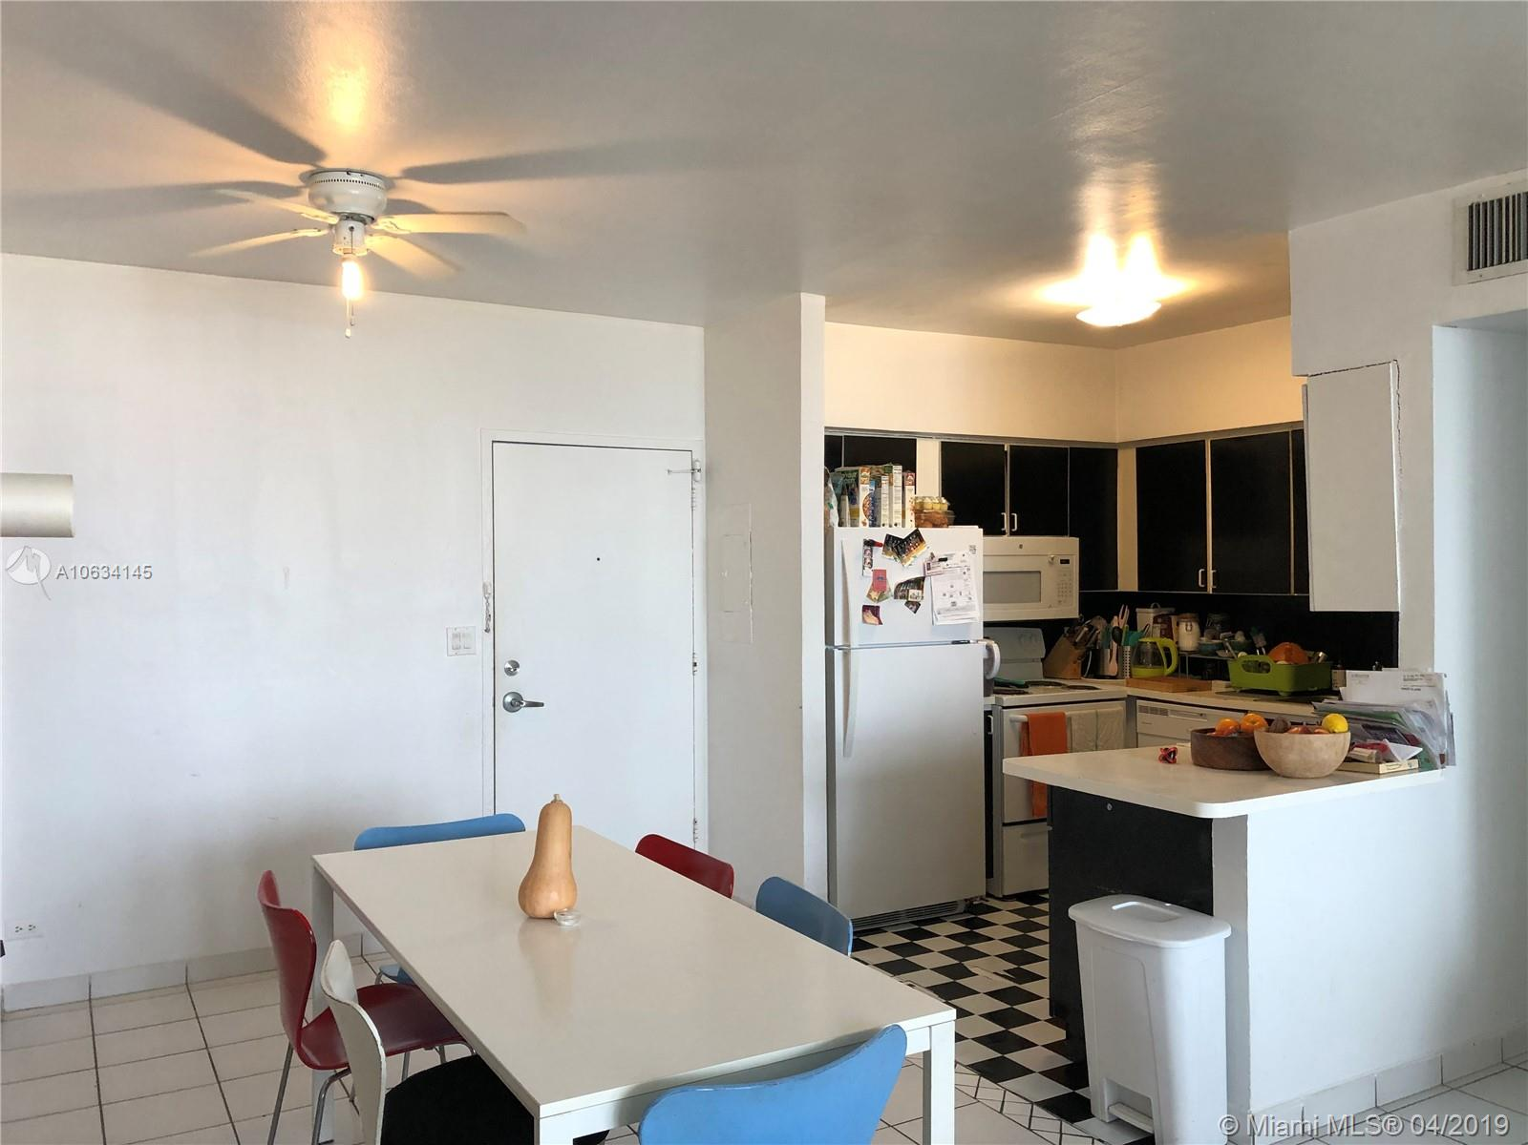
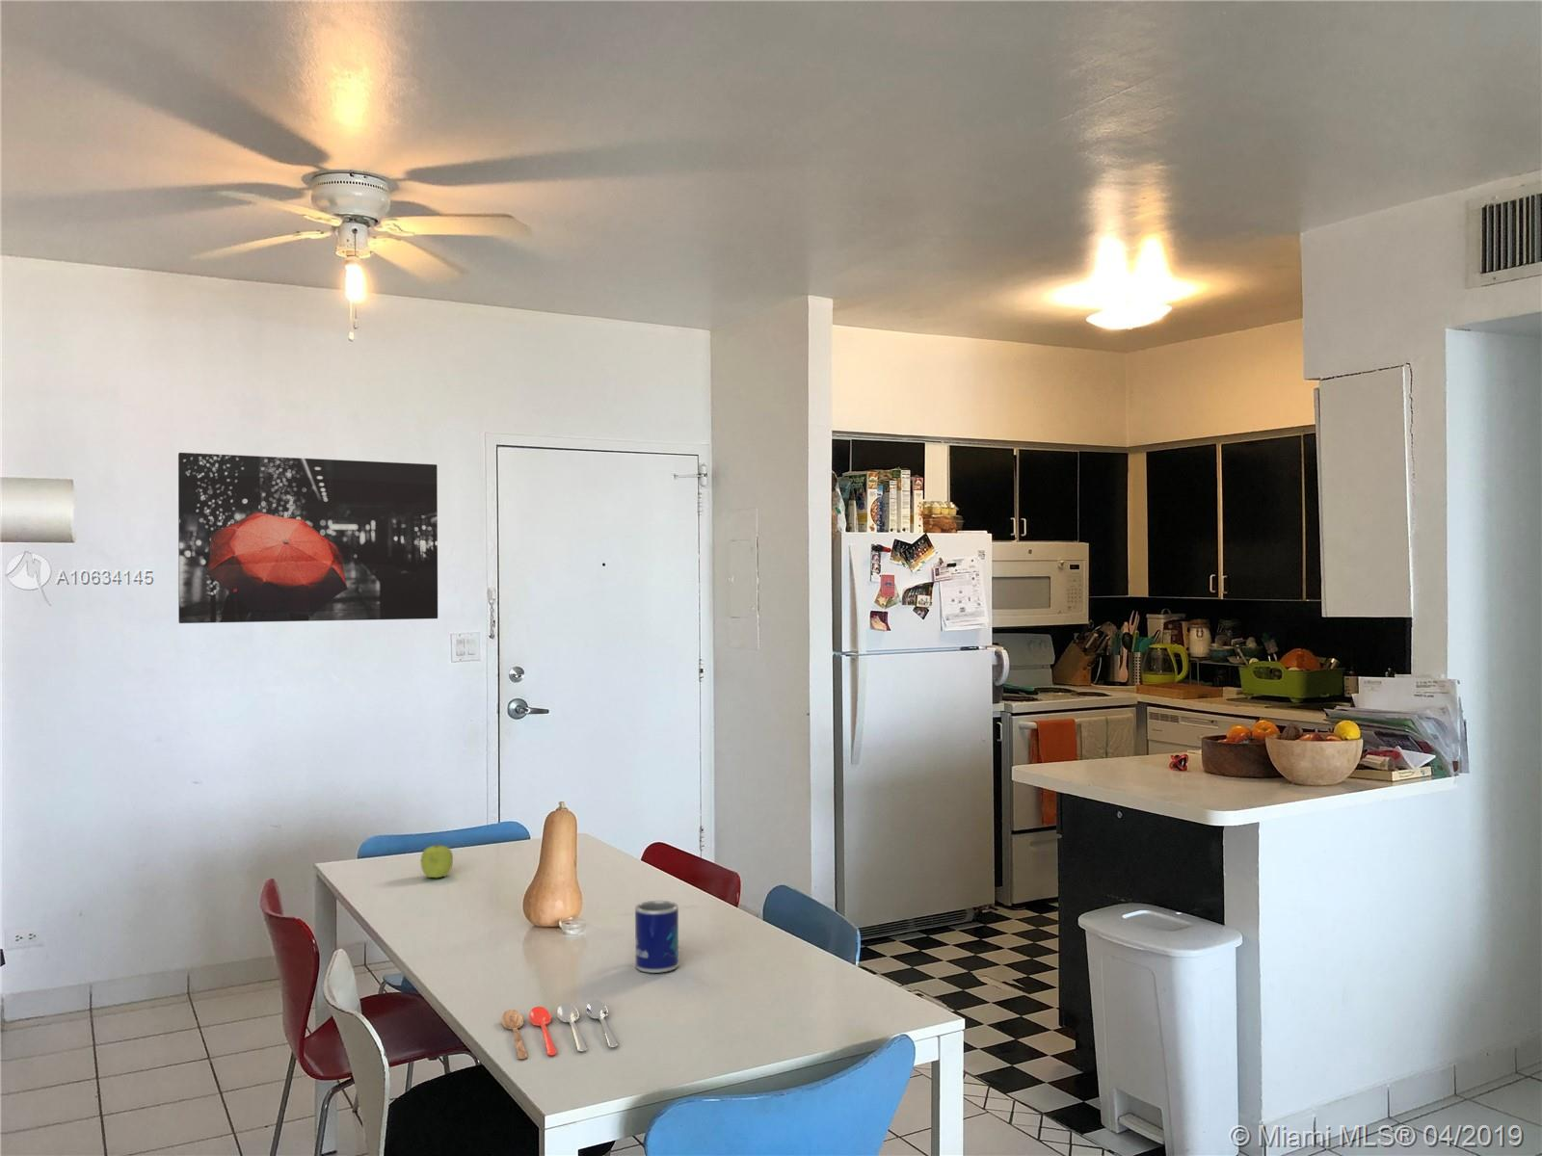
+ cooking utensil [500,999,619,1060]
+ wall art [177,452,438,624]
+ mug [634,900,680,974]
+ fruit [420,841,454,879]
